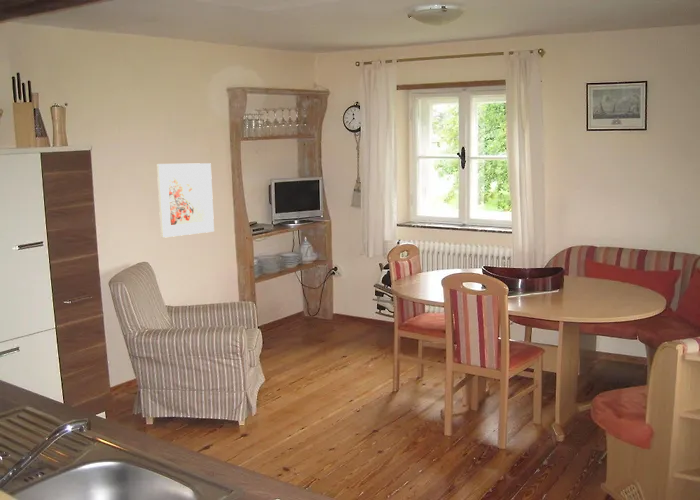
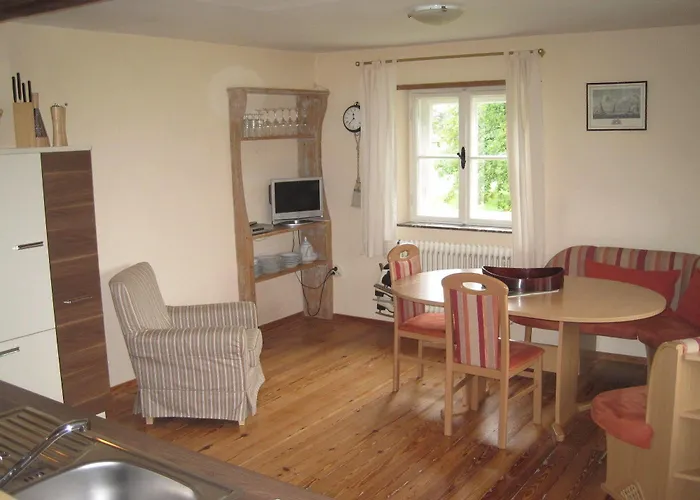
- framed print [156,162,215,239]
